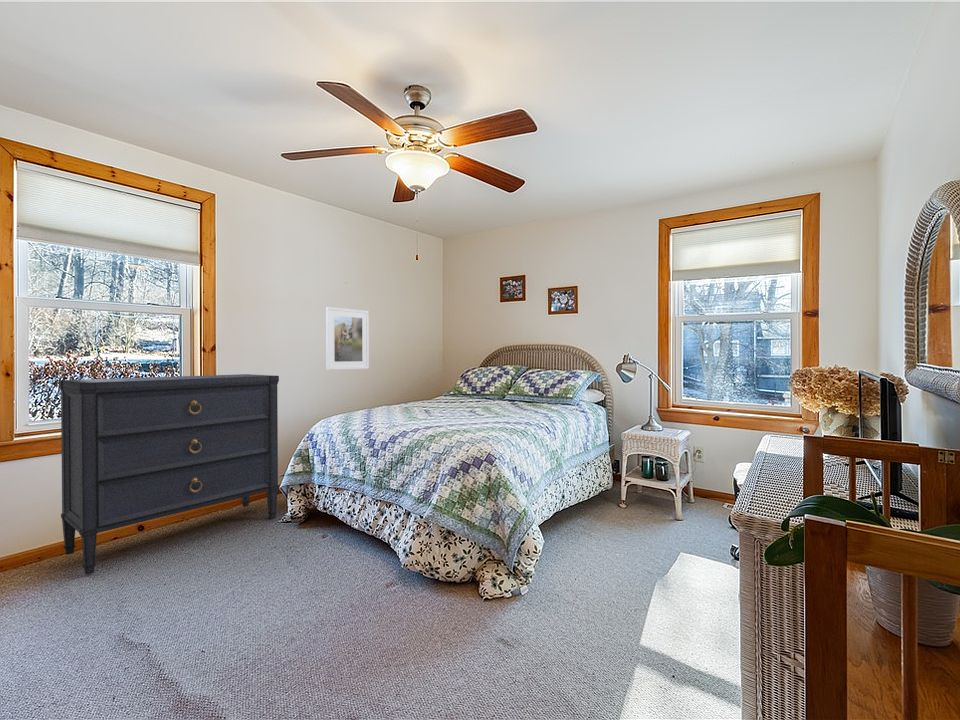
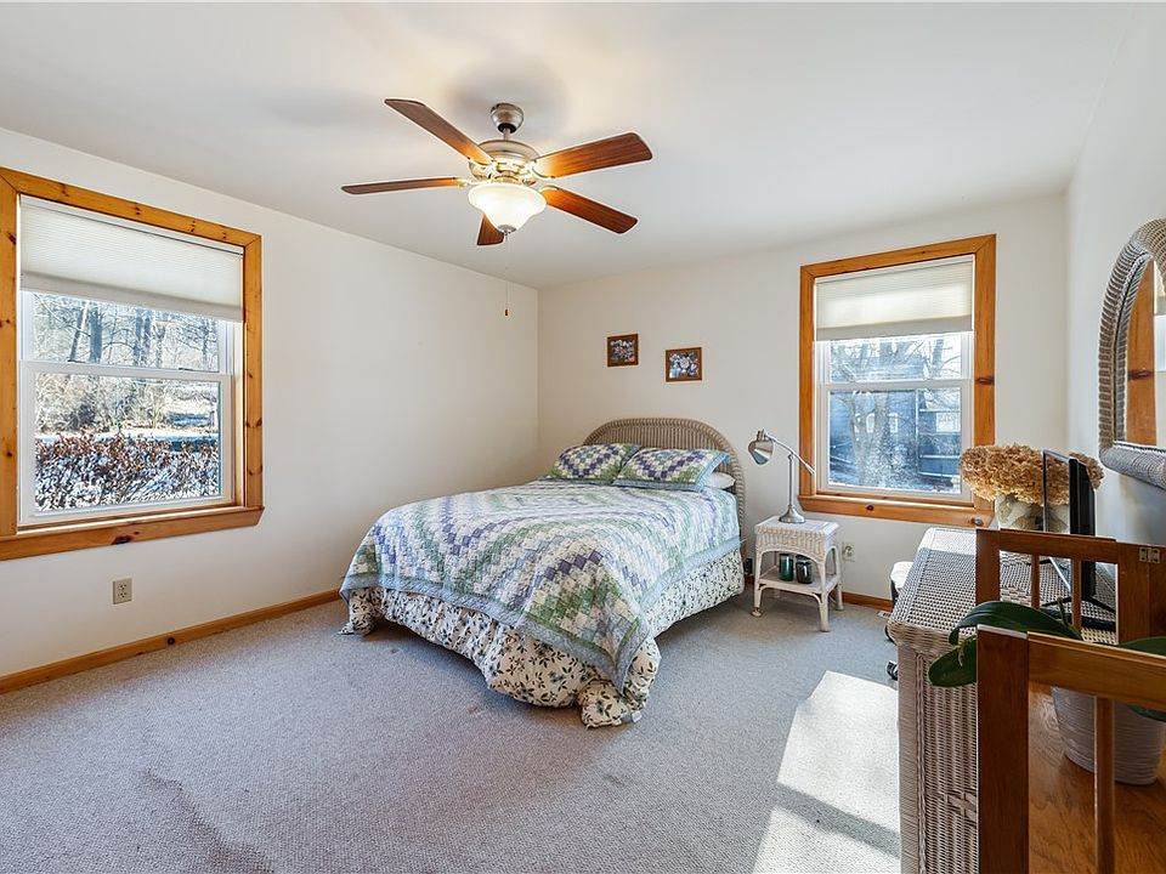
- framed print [325,306,370,371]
- dresser [58,373,280,575]
